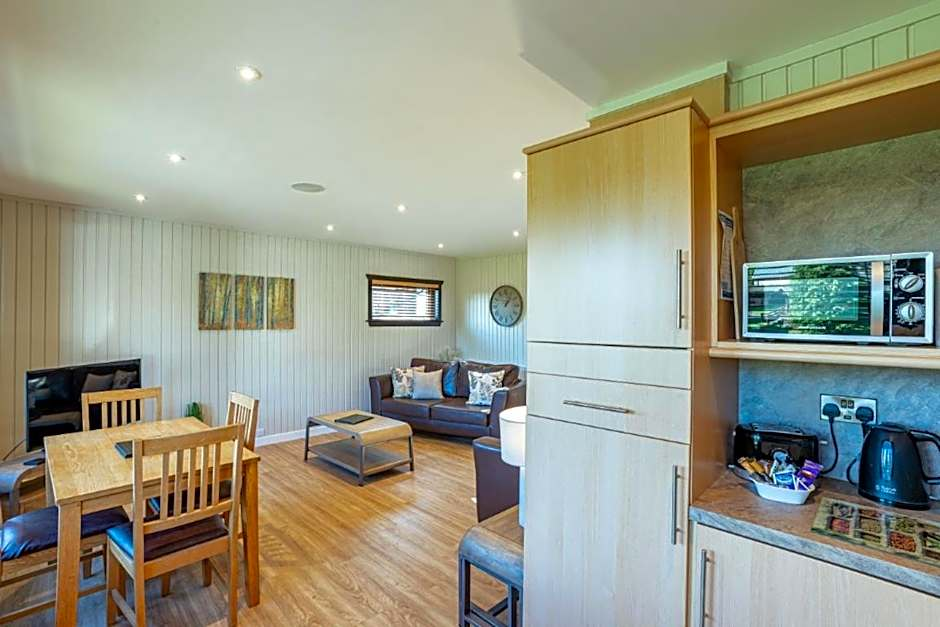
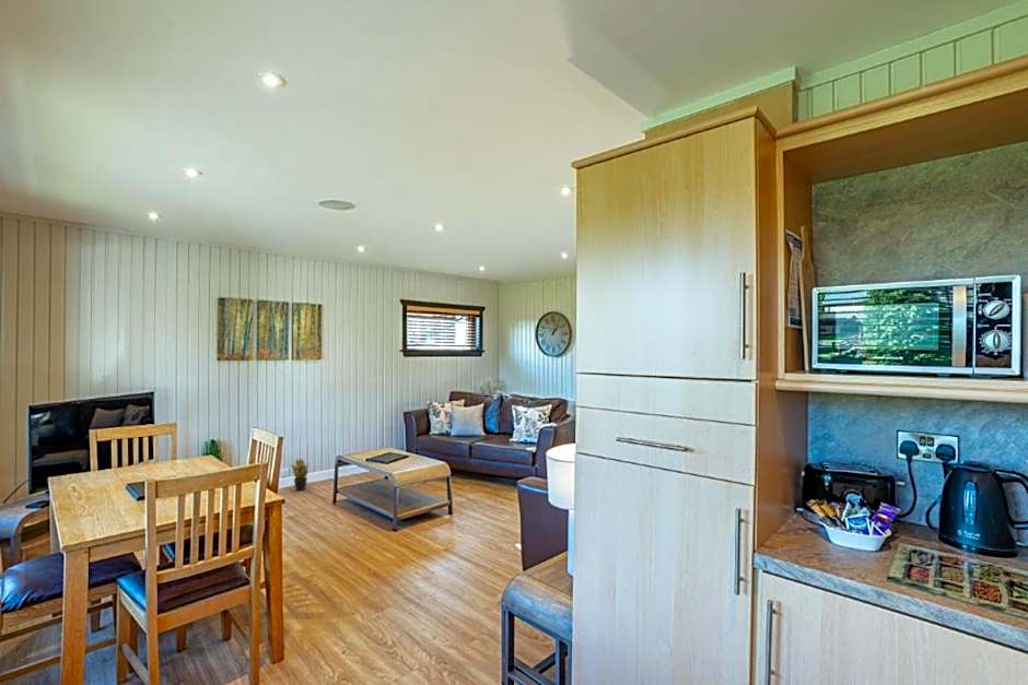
+ potted plant [289,458,312,492]
